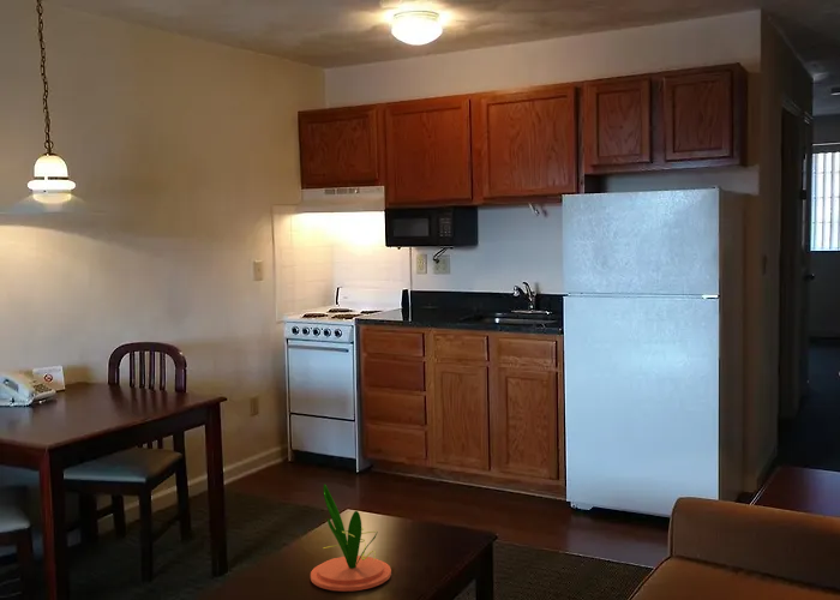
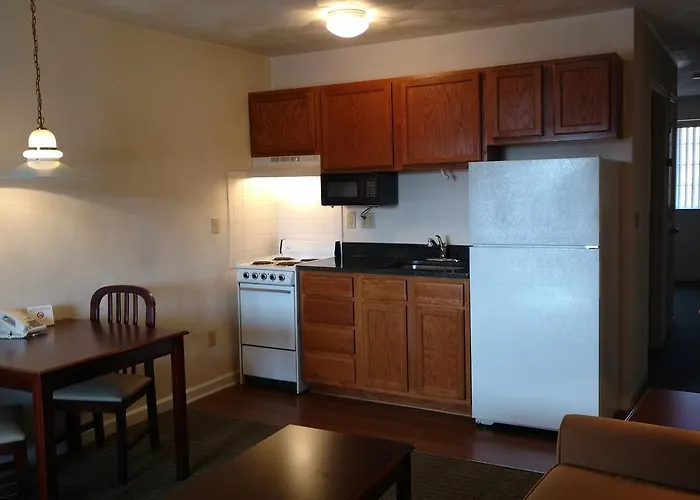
- plant [310,484,392,593]
